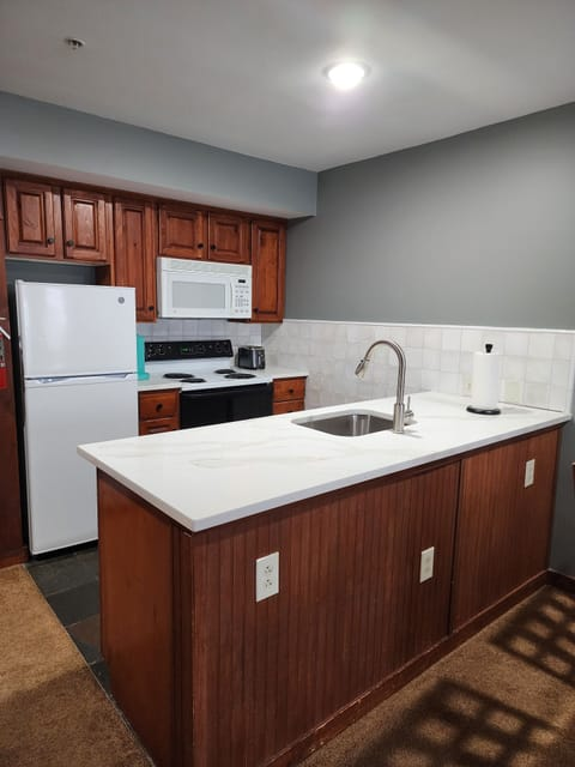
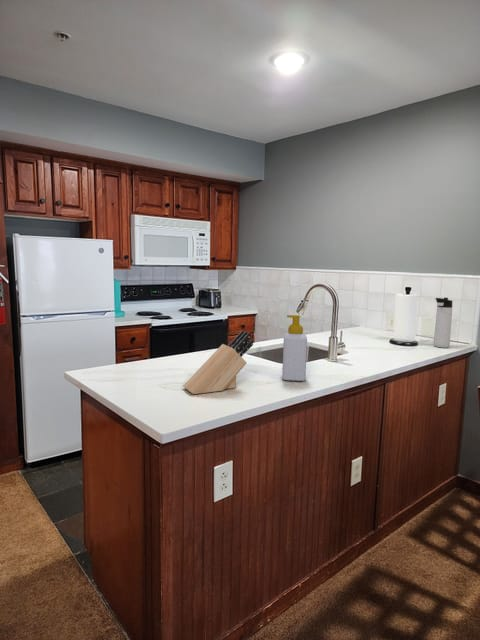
+ knife block [182,330,254,395]
+ soap bottle [281,314,308,382]
+ thermos bottle [433,297,453,349]
